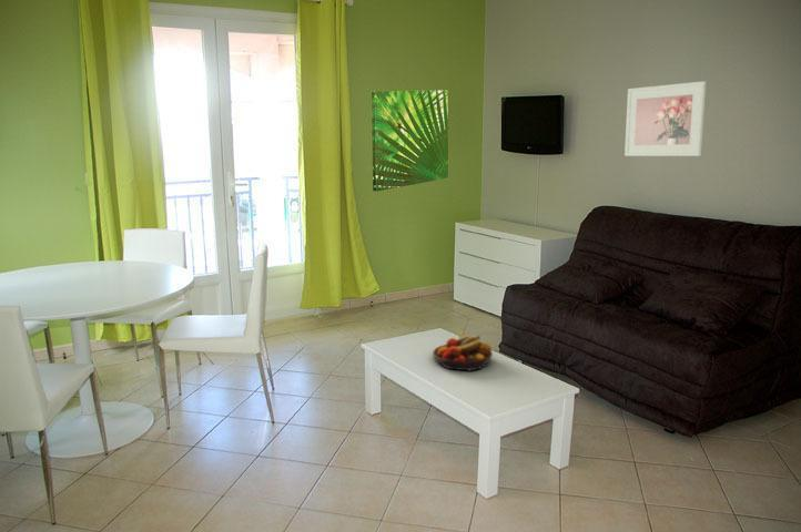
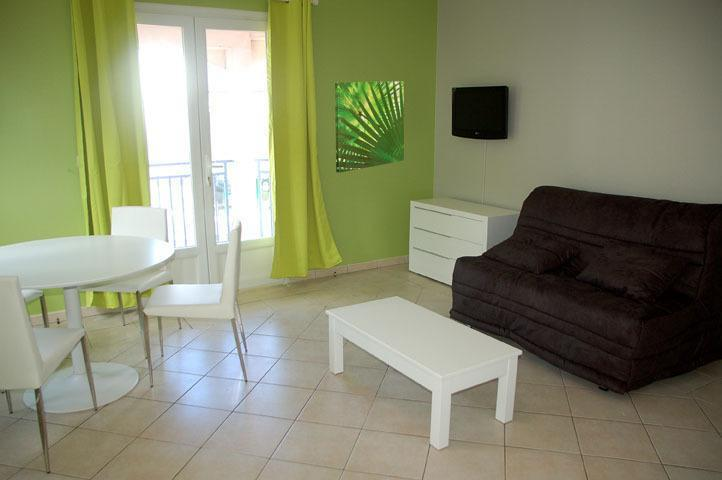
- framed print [623,80,707,157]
- fruit bowl [432,330,494,371]
